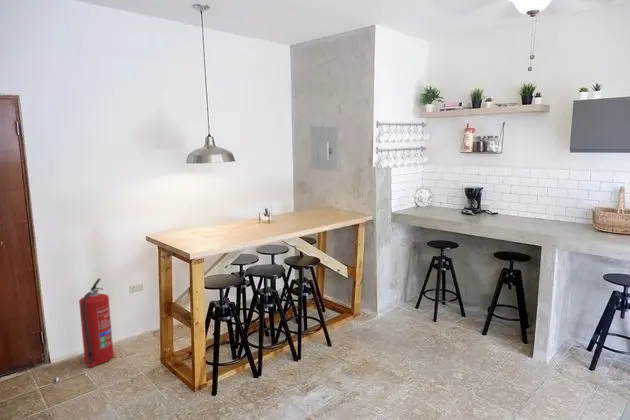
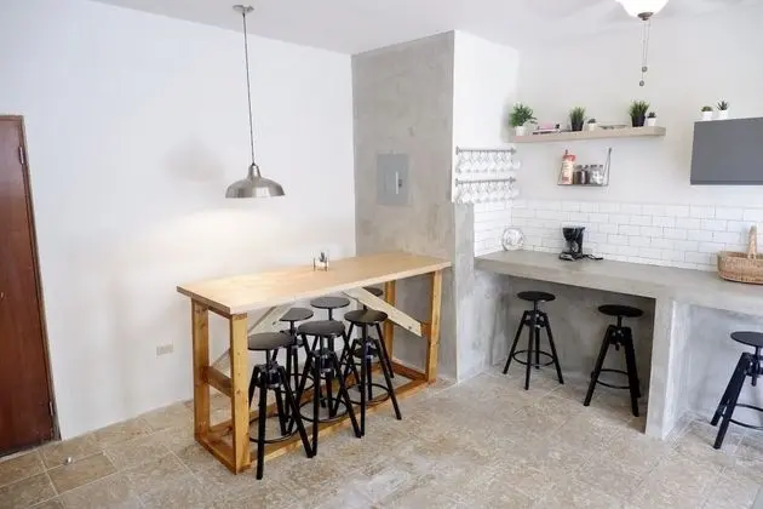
- fire extinguisher [78,278,115,368]
